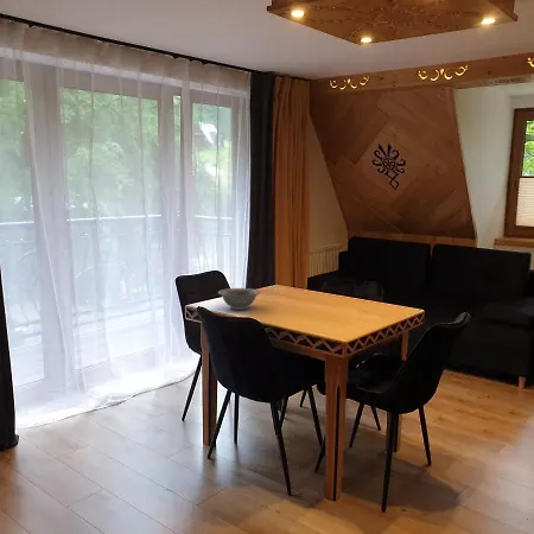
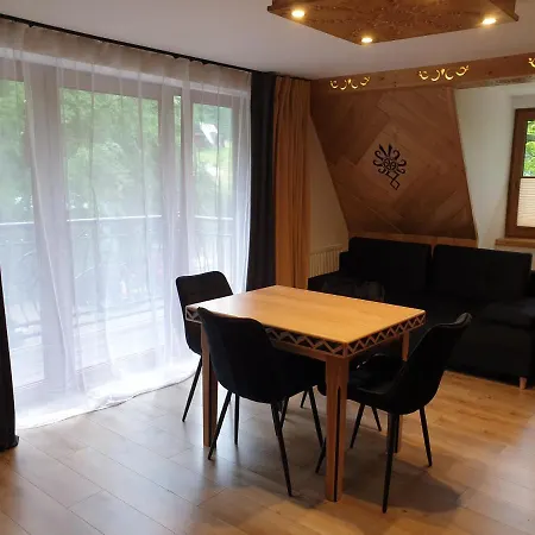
- decorative bowl [217,287,261,311]
